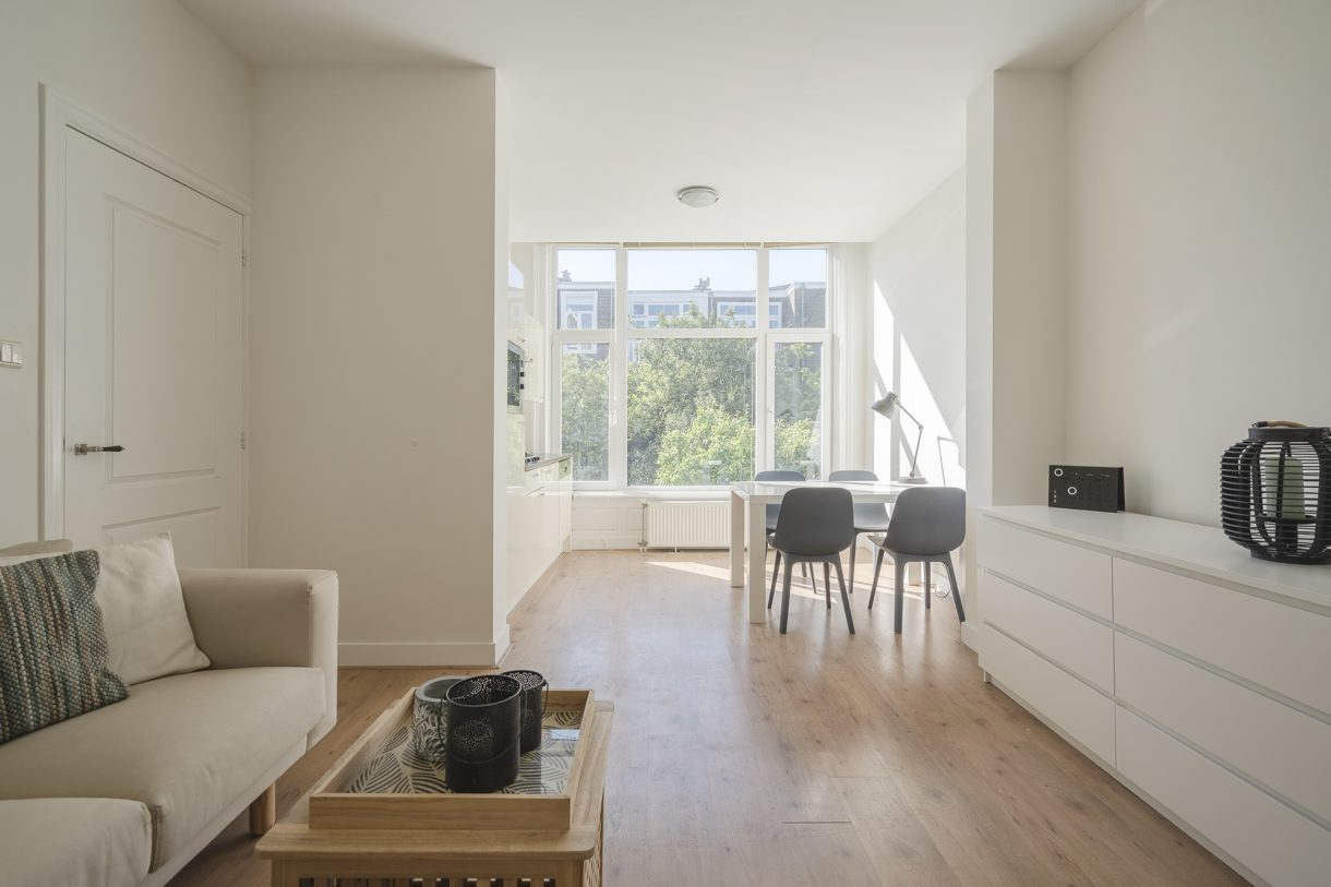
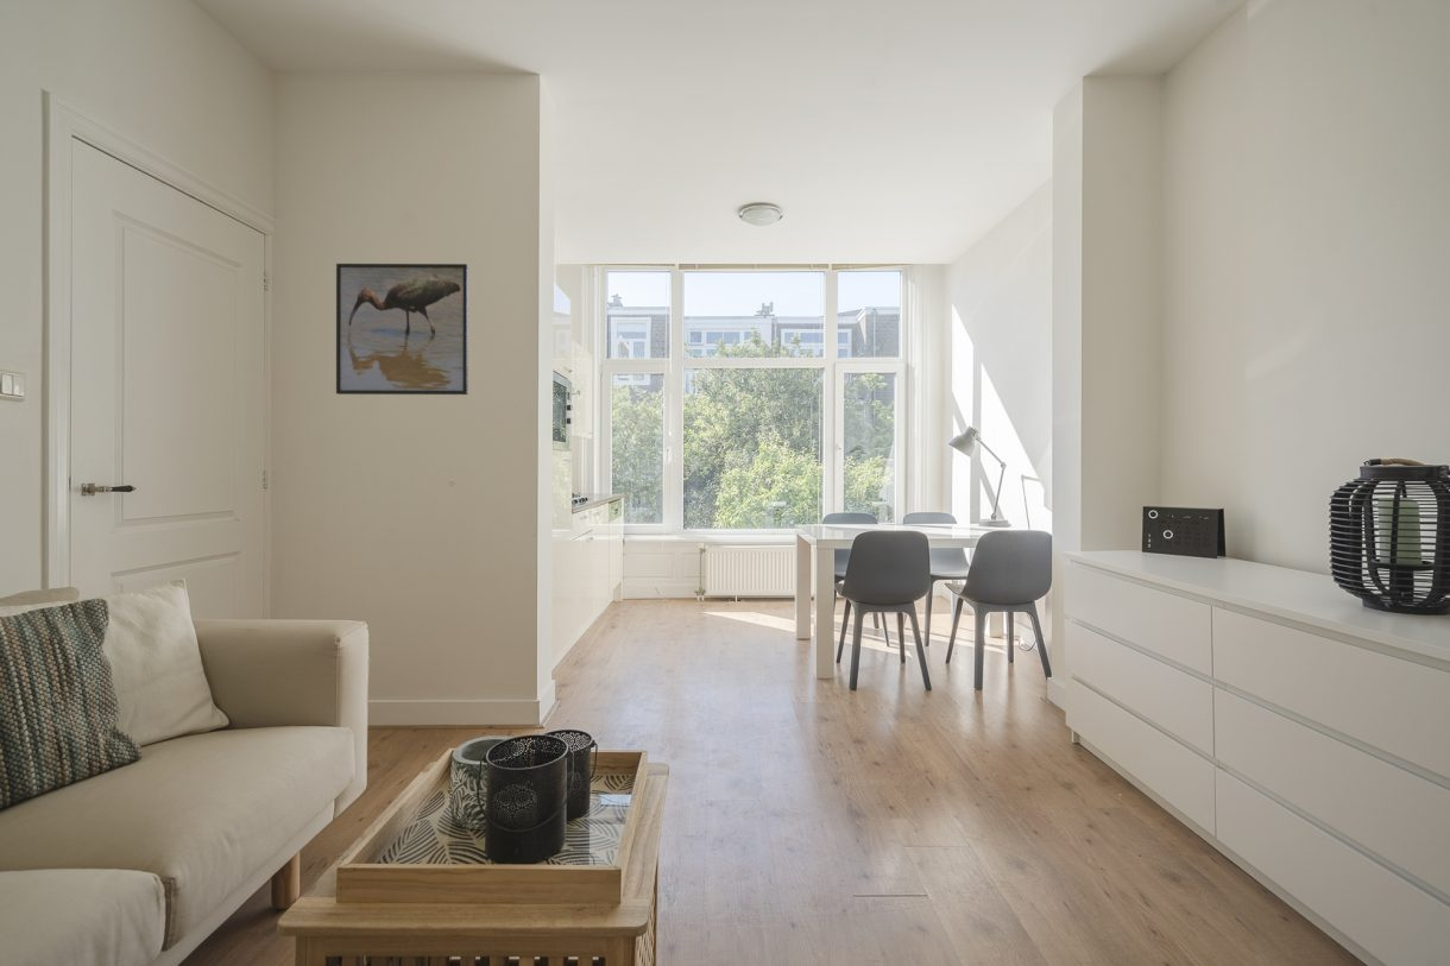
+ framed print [335,263,469,396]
